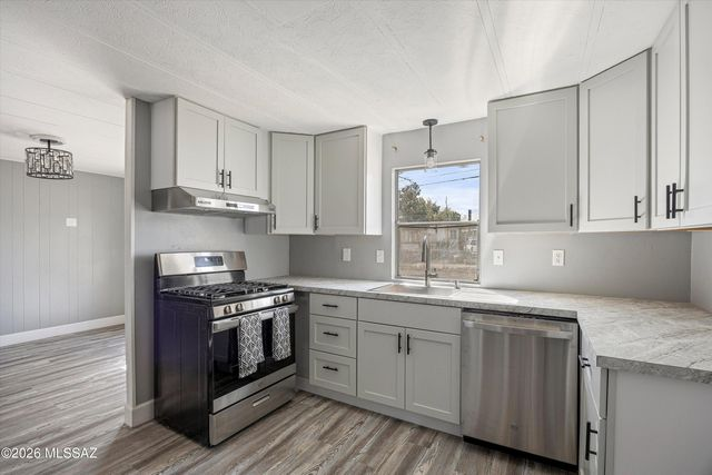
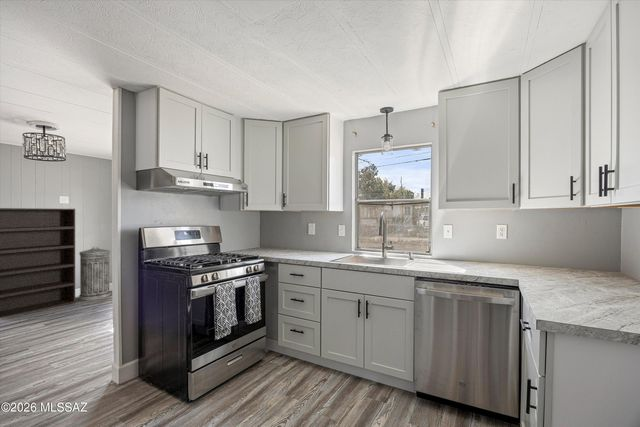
+ bookshelf [0,207,76,319]
+ trash can [78,246,111,301]
